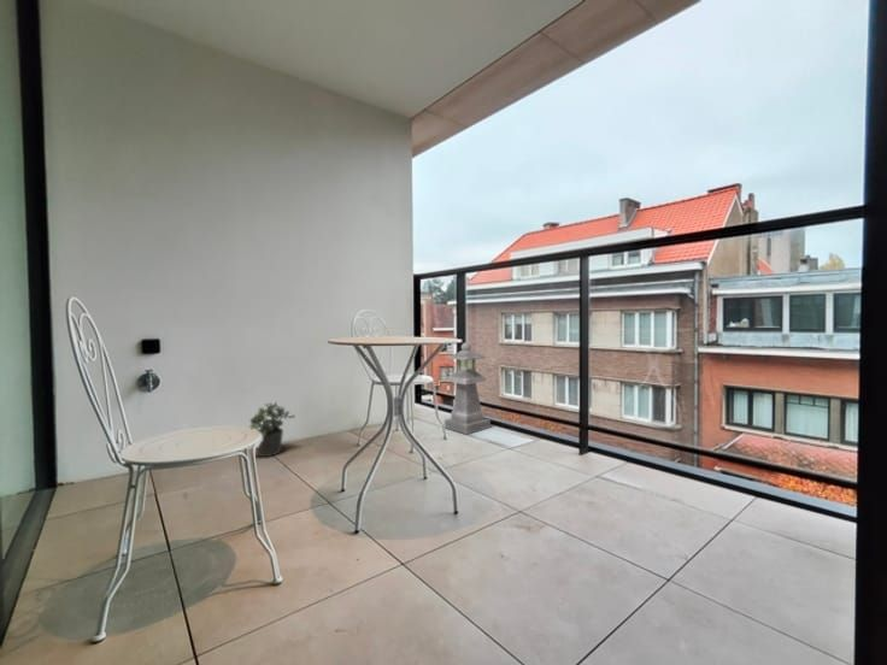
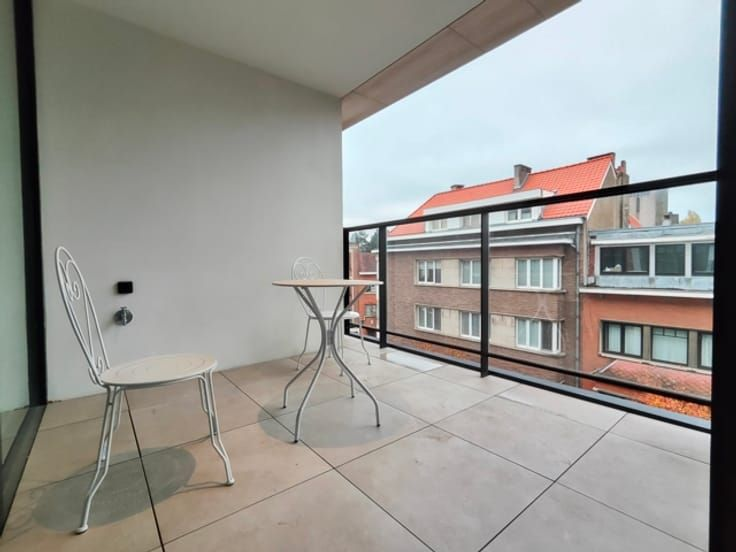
- lantern [444,341,492,435]
- potted plant [248,400,296,458]
